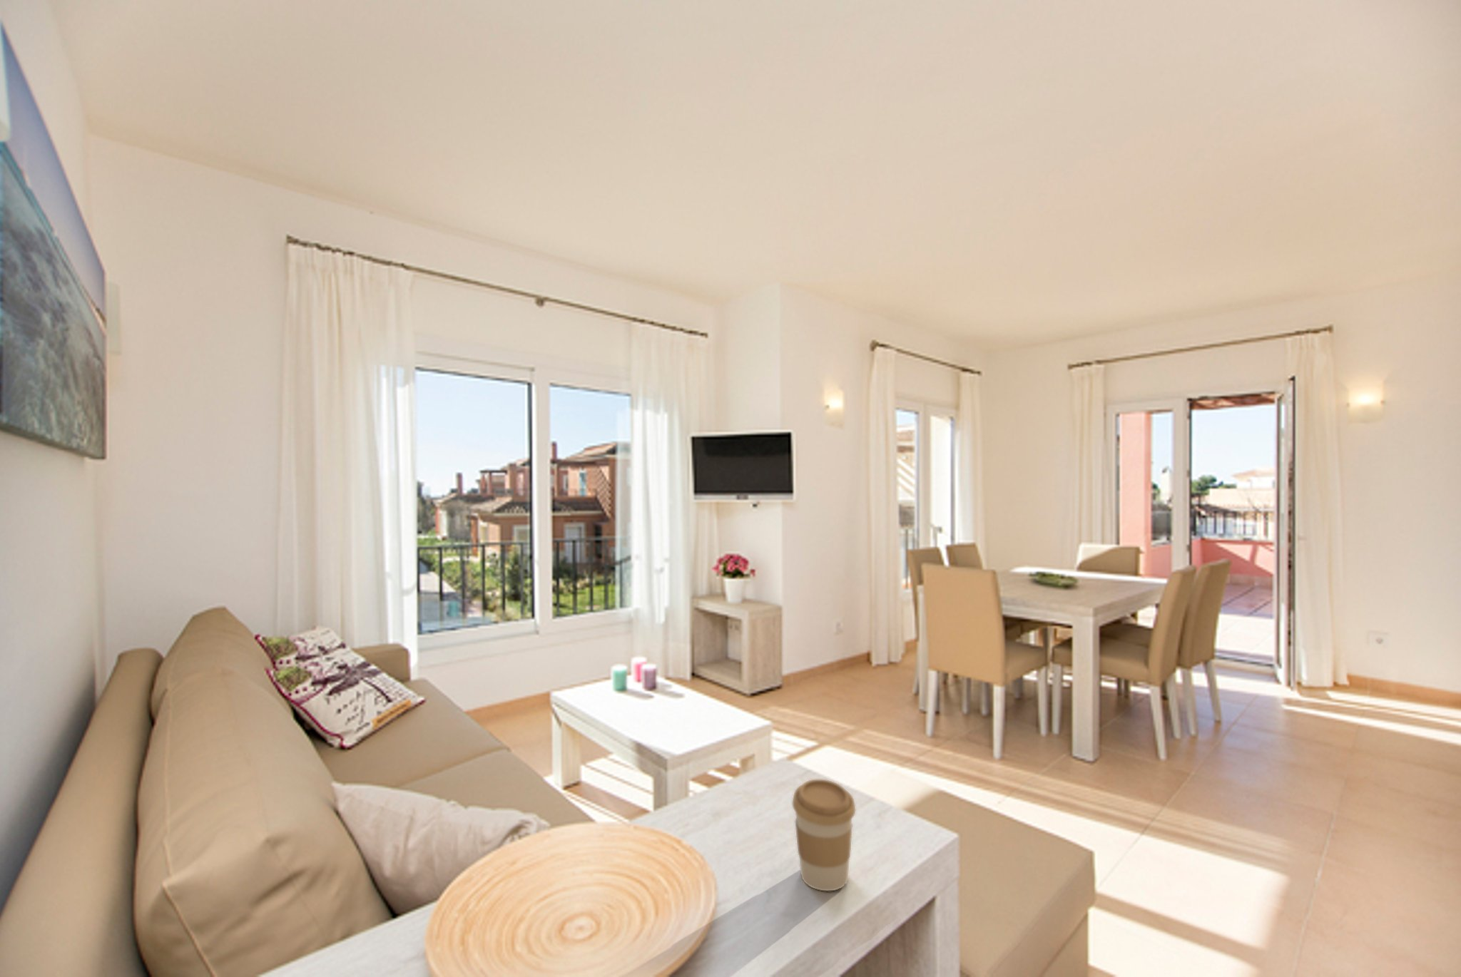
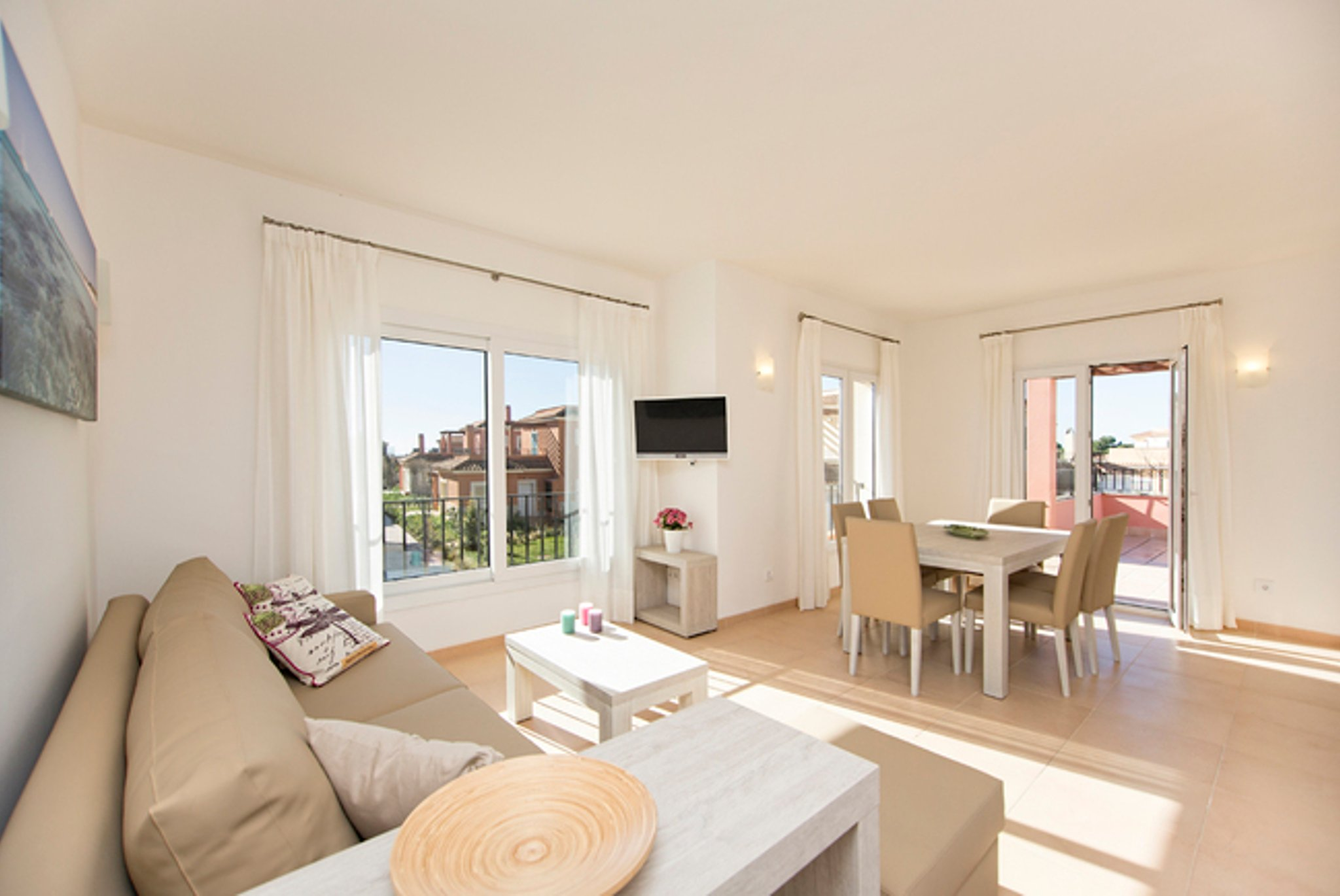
- coffee cup [792,779,856,892]
